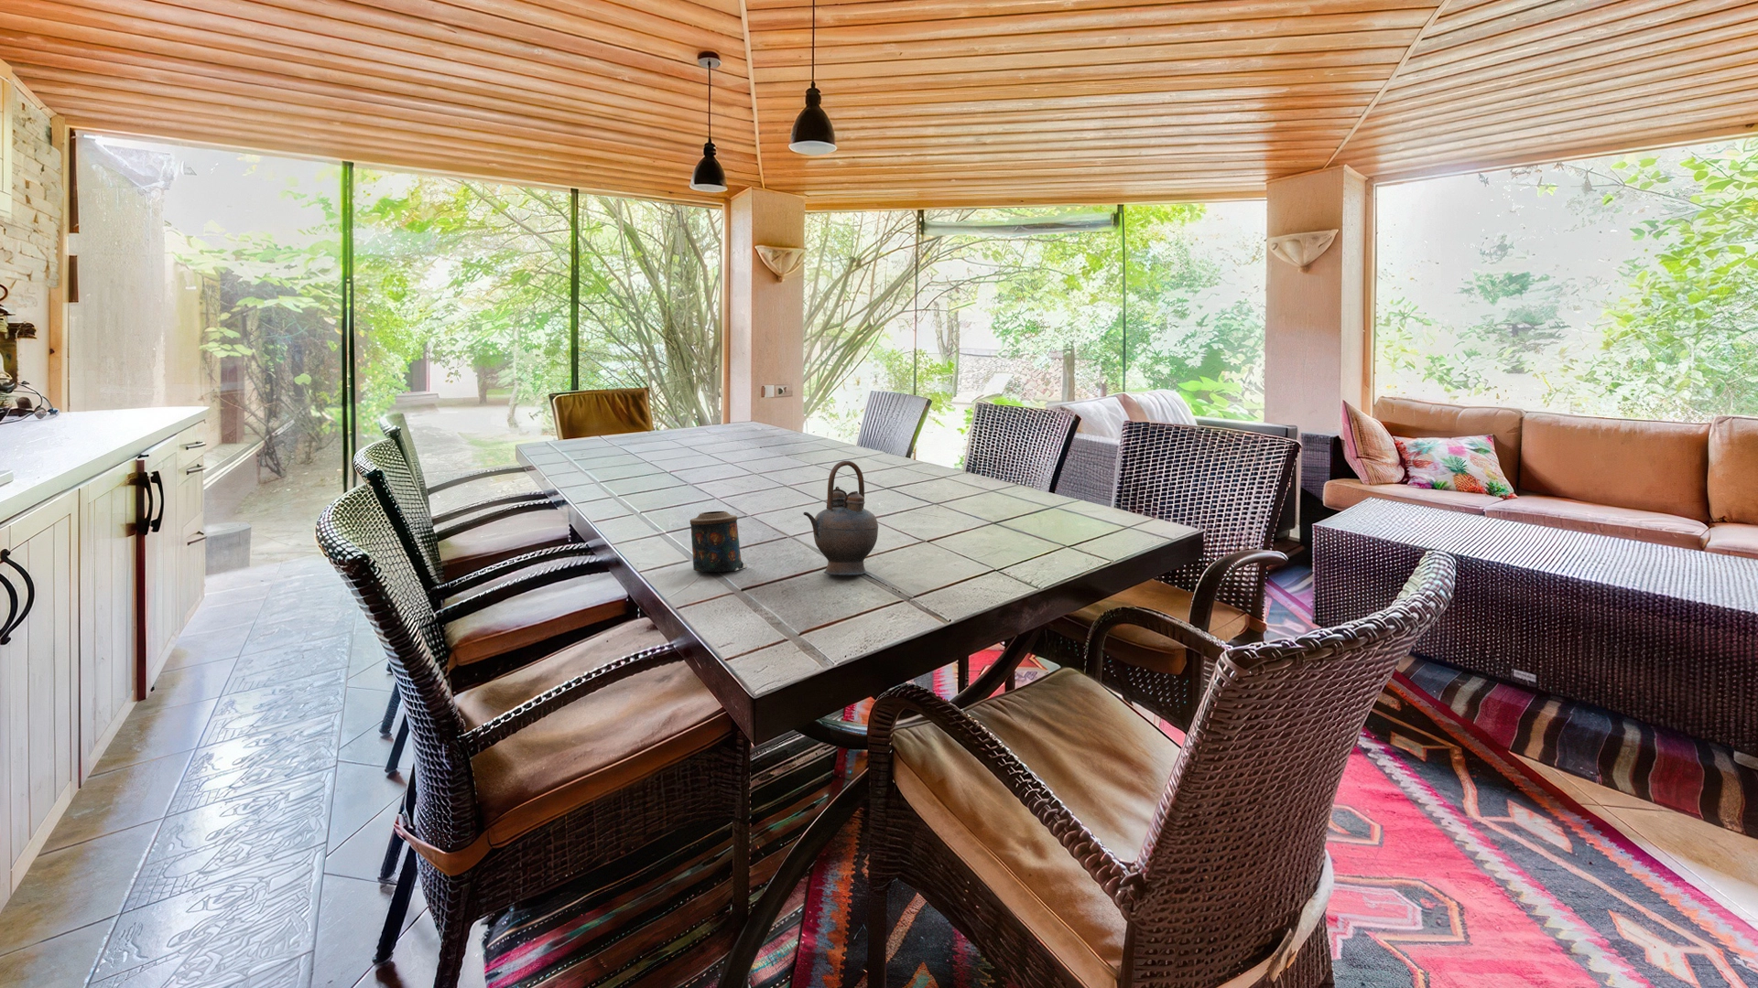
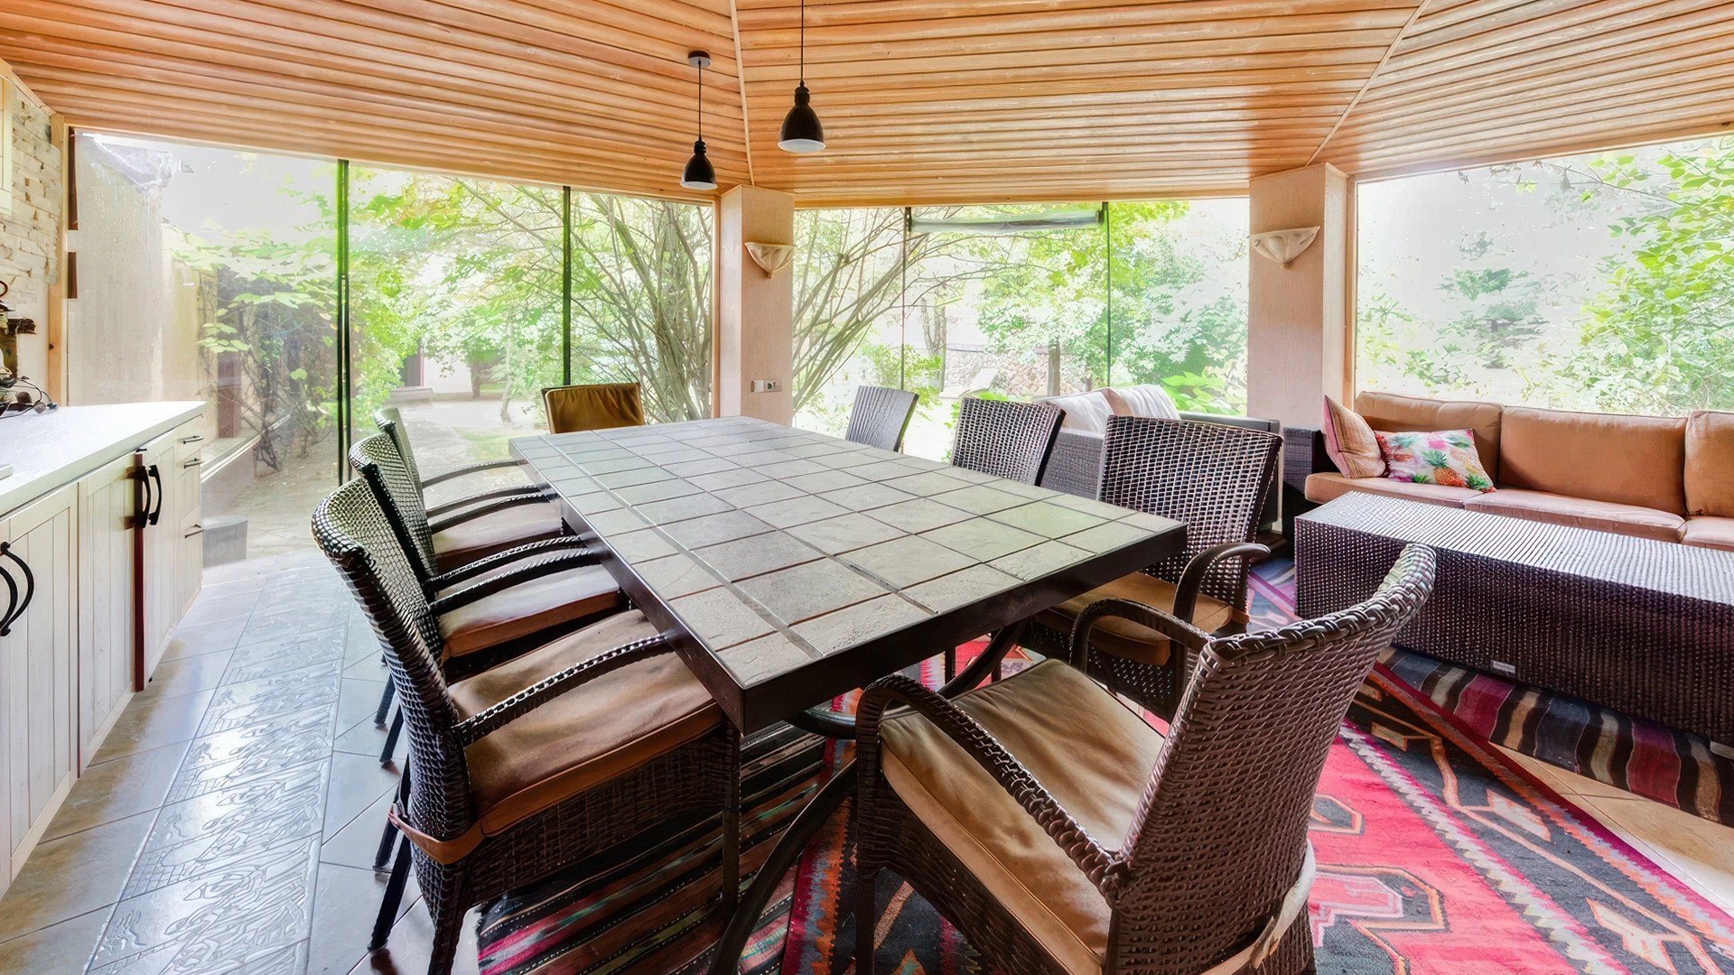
- teapot [802,460,879,578]
- candle [689,510,749,573]
